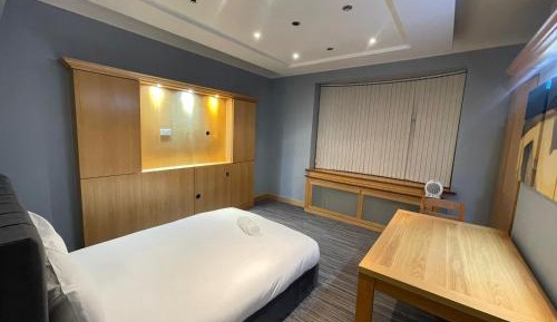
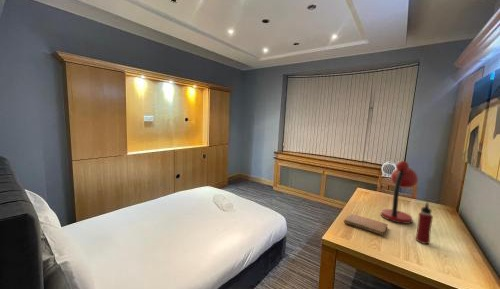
+ water bottle [415,201,434,245]
+ notebook [343,213,389,237]
+ desk lamp [380,160,419,225]
